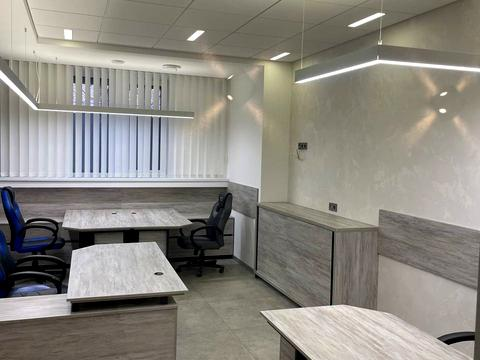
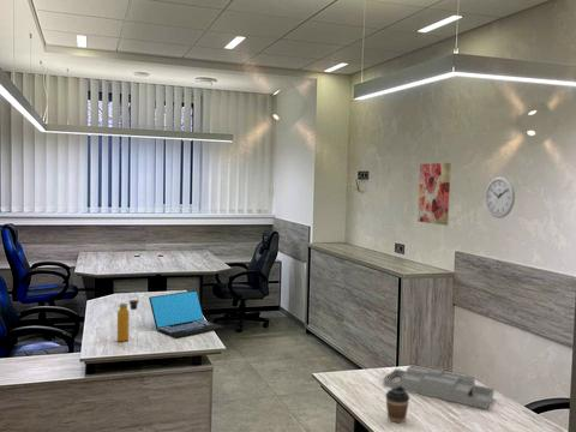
+ wall art [416,162,452,227]
+ wall clock [484,175,516,220]
+ coffee cup [384,386,410,424]
+ desk organizer [382,364,496,410]
+ water bottle [116,295,140,343]
+ laptop [148,289,226,340]
